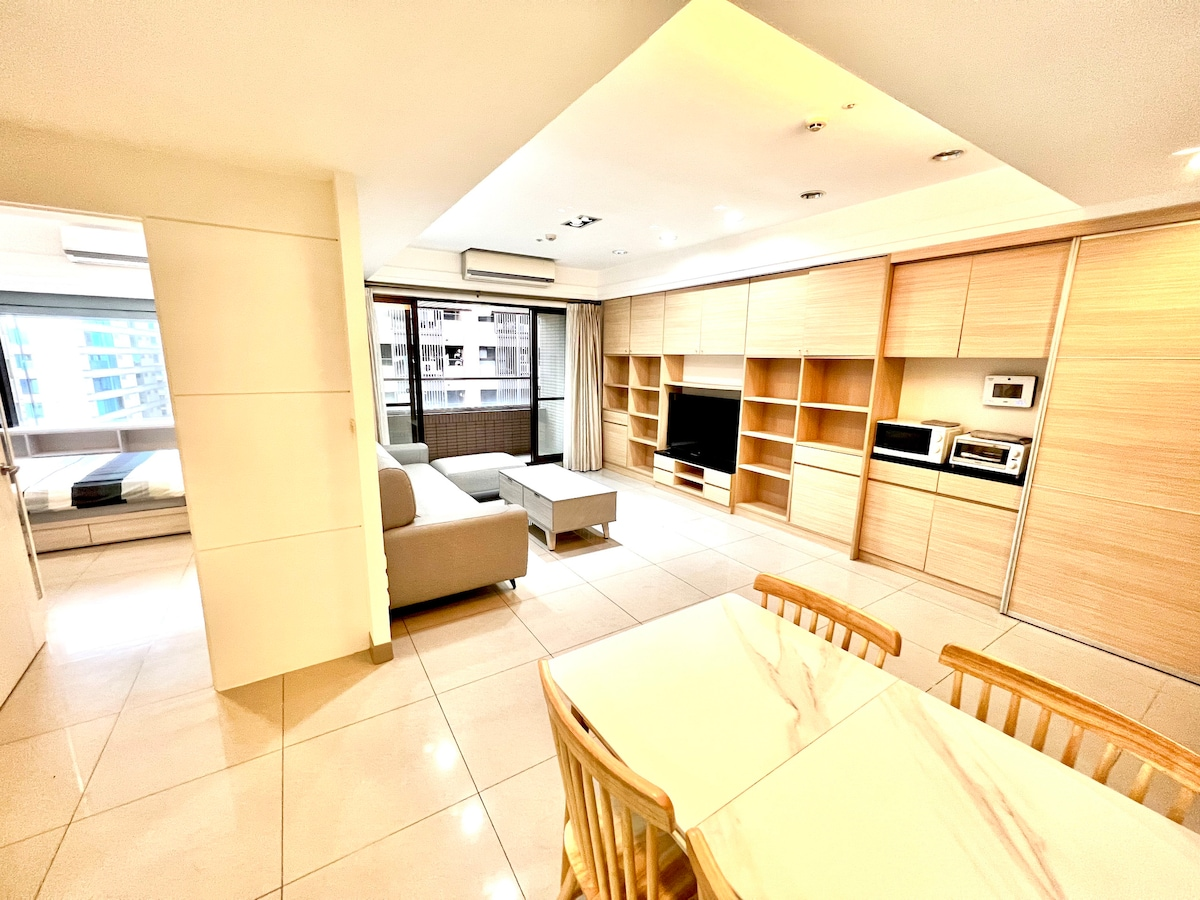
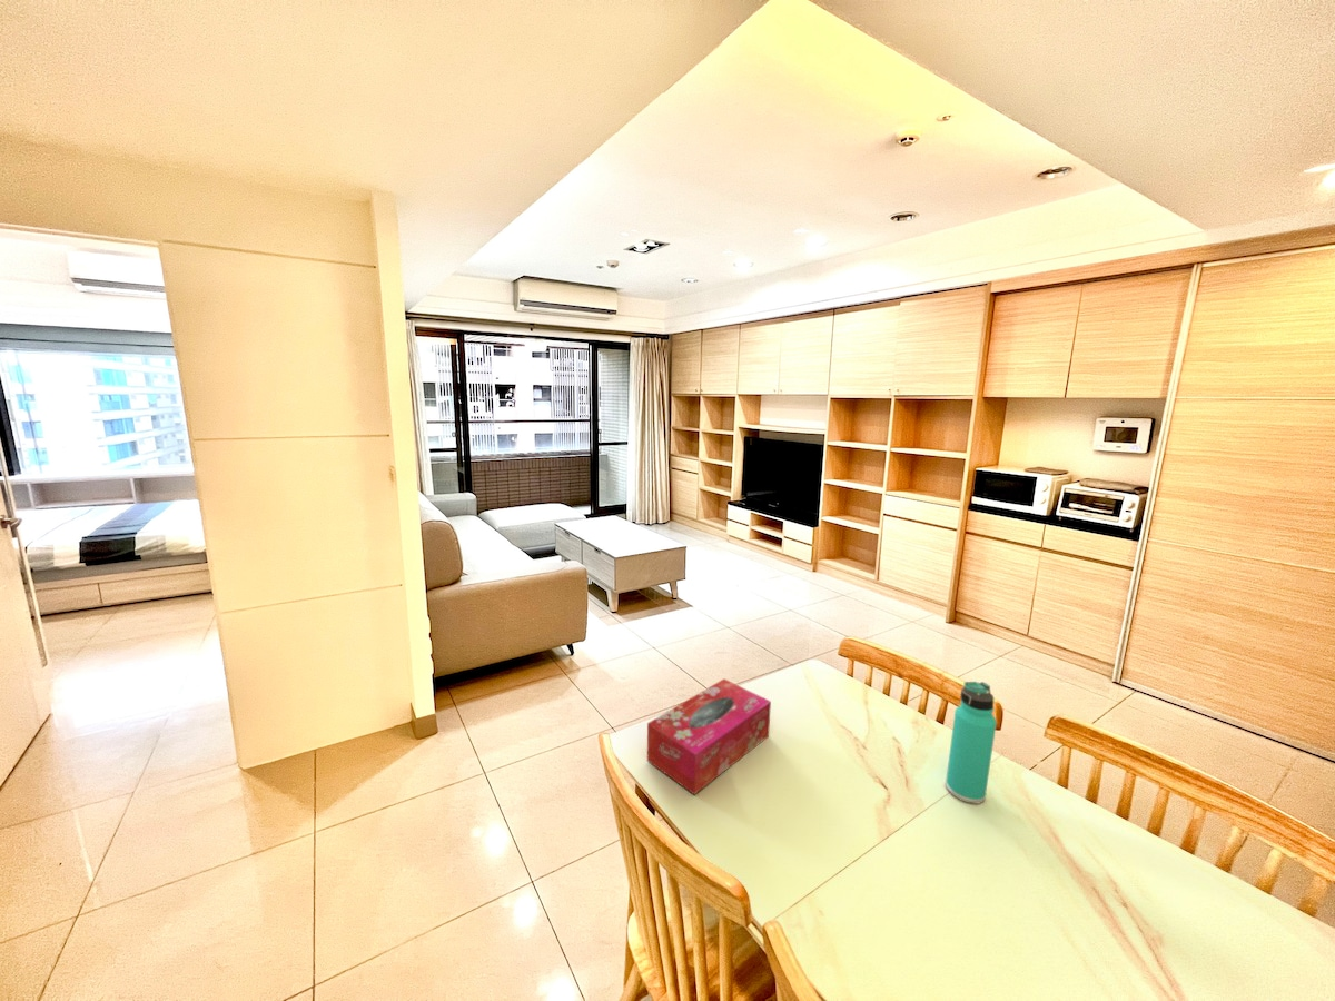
+ thermos bottle [945,681,998,805]
+ tissue box [646,677,772,796]
